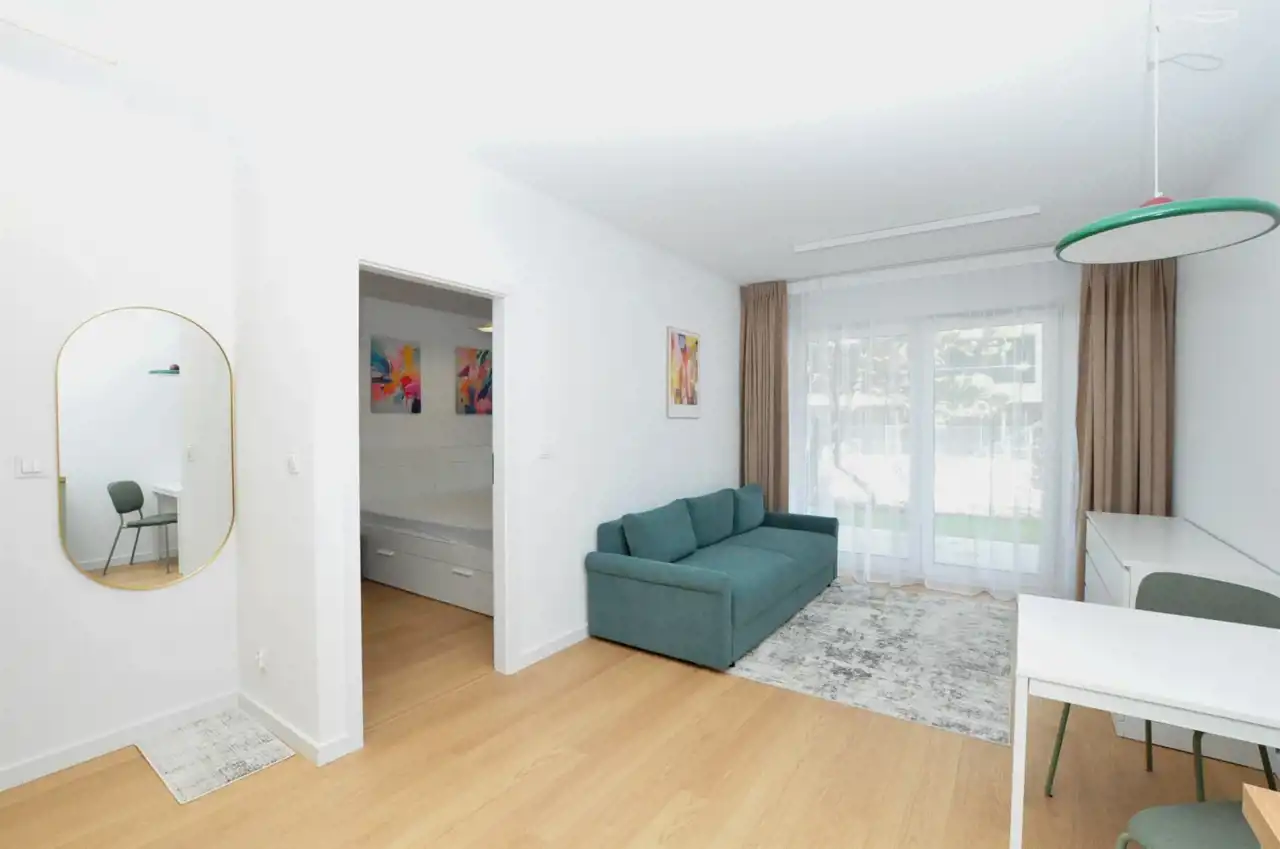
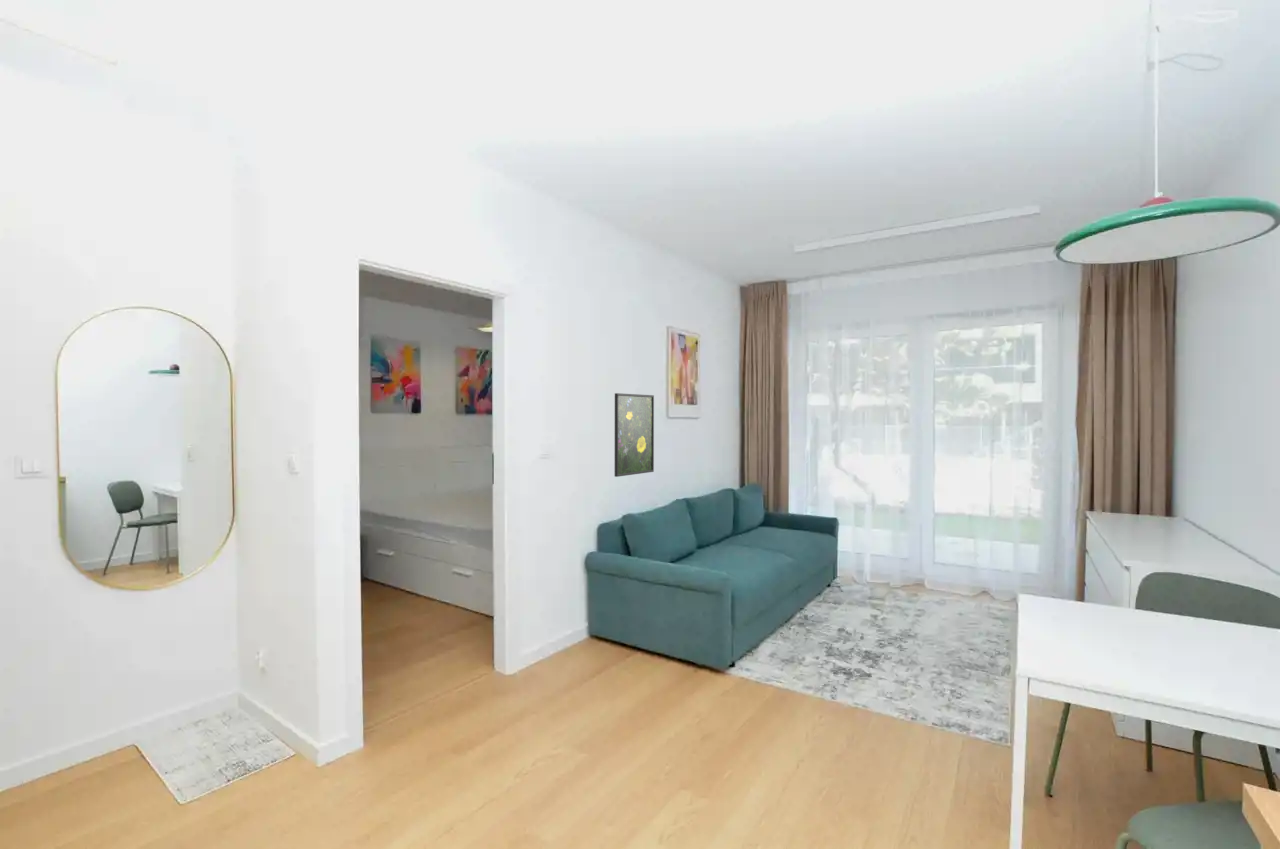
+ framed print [614,392,655,478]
